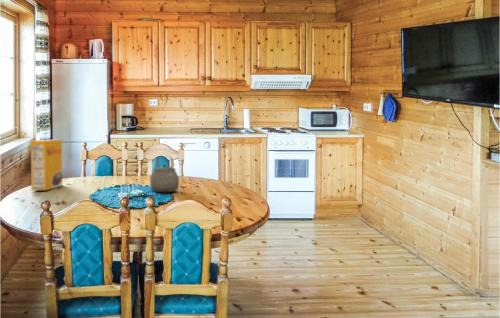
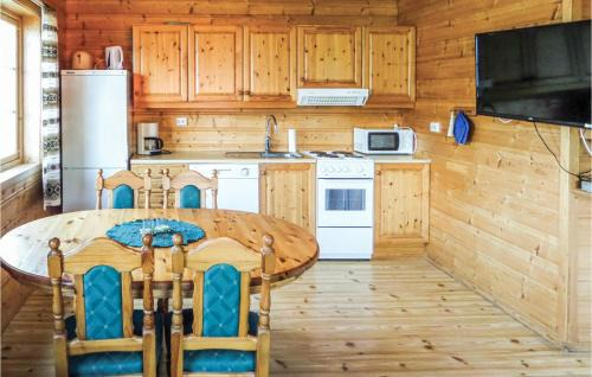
- cereal box [29,139,63,191]
- tea kettle [149,155,180,193]
